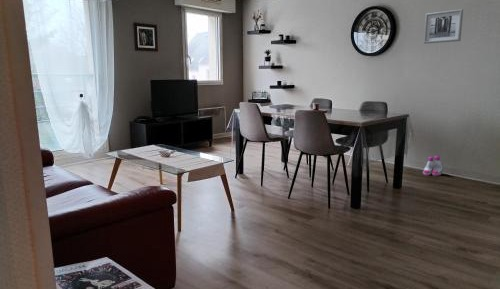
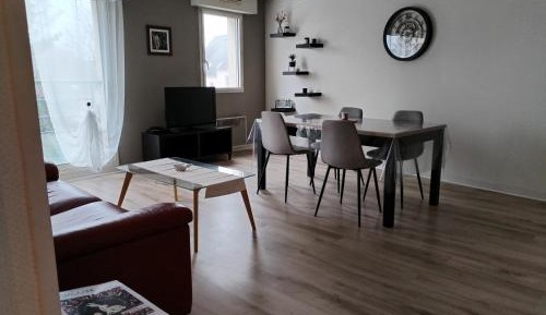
- boots [422,154,444,177]
- wall art [423,8,464,45]
